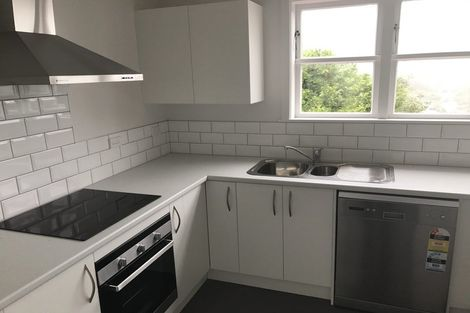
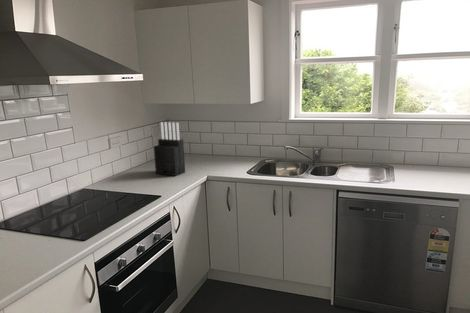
+ knife block [153,121,186,177]
